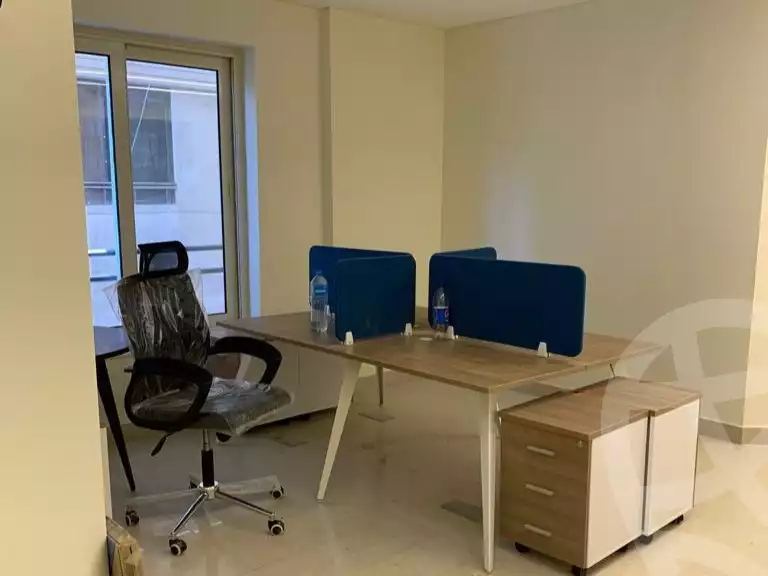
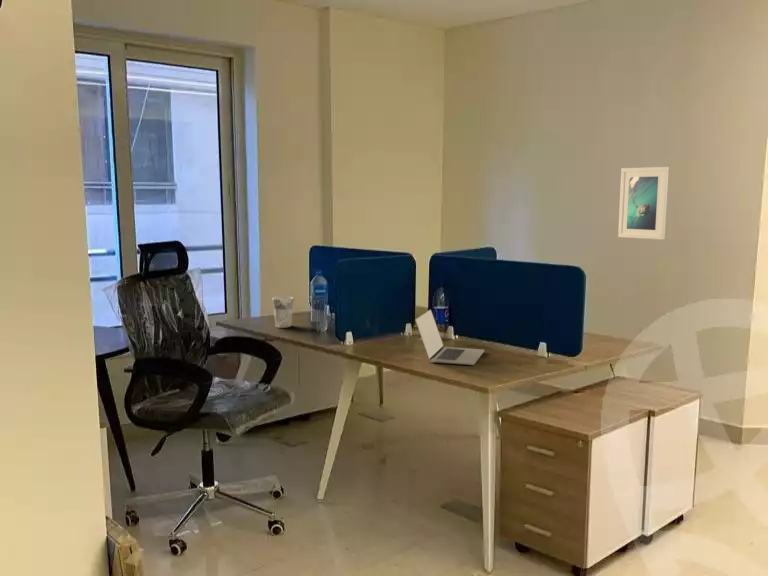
+ cup [271,295,294,329]
+ laptop [414,308,485,366]
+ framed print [617,166,670,241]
